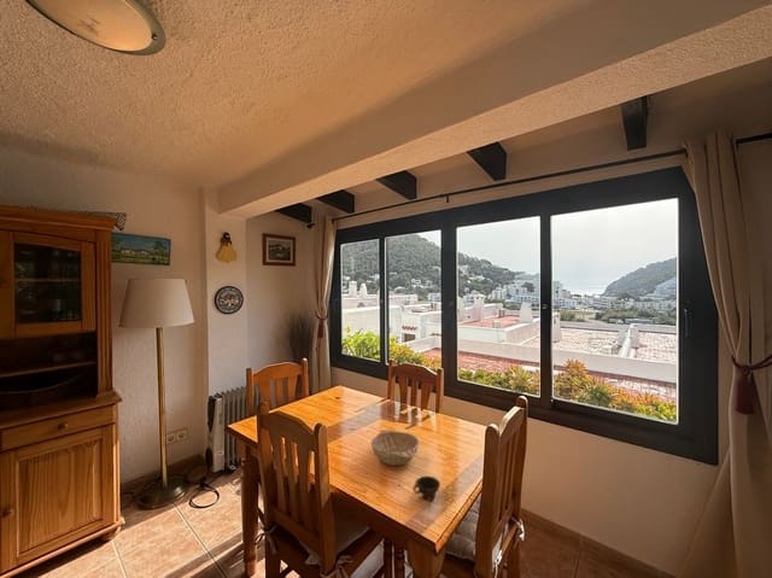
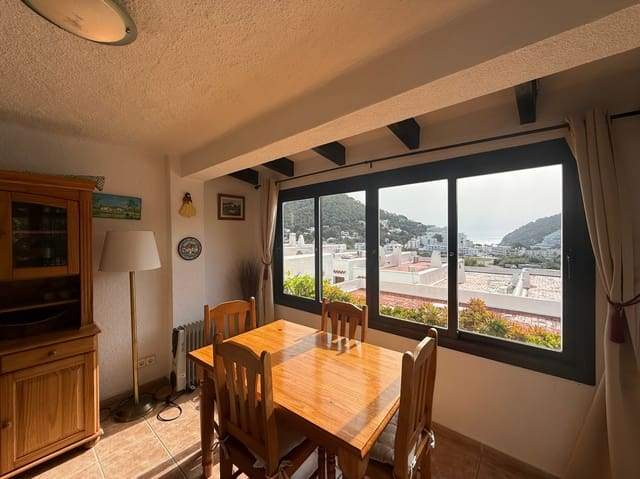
- decorative bowl [370,428,420,467]
- cup [411,474,441,501]
